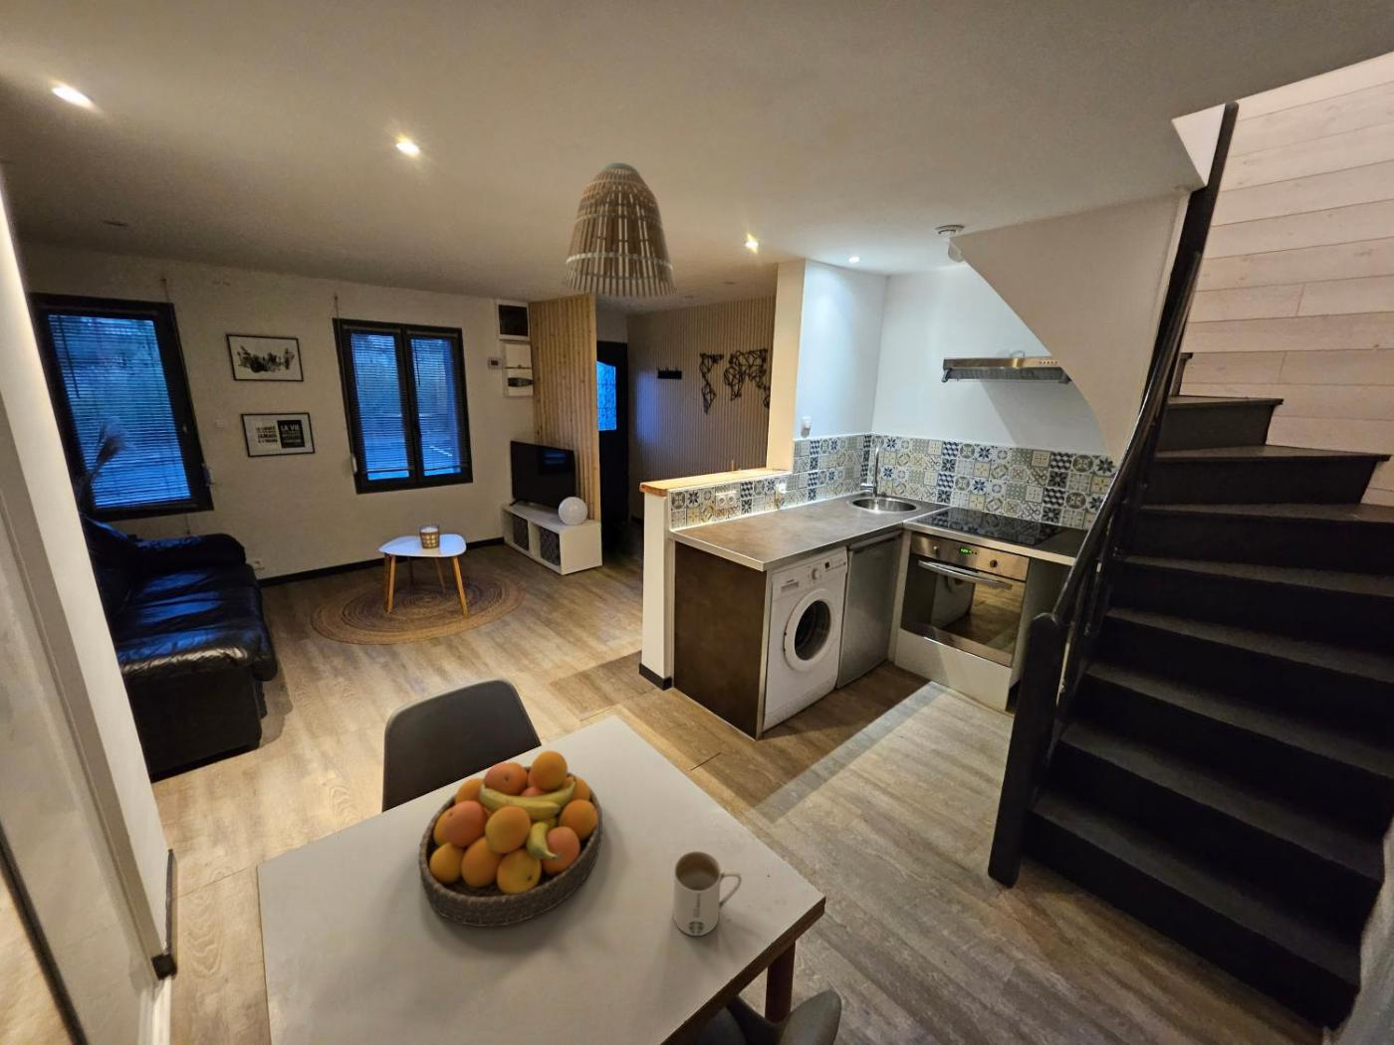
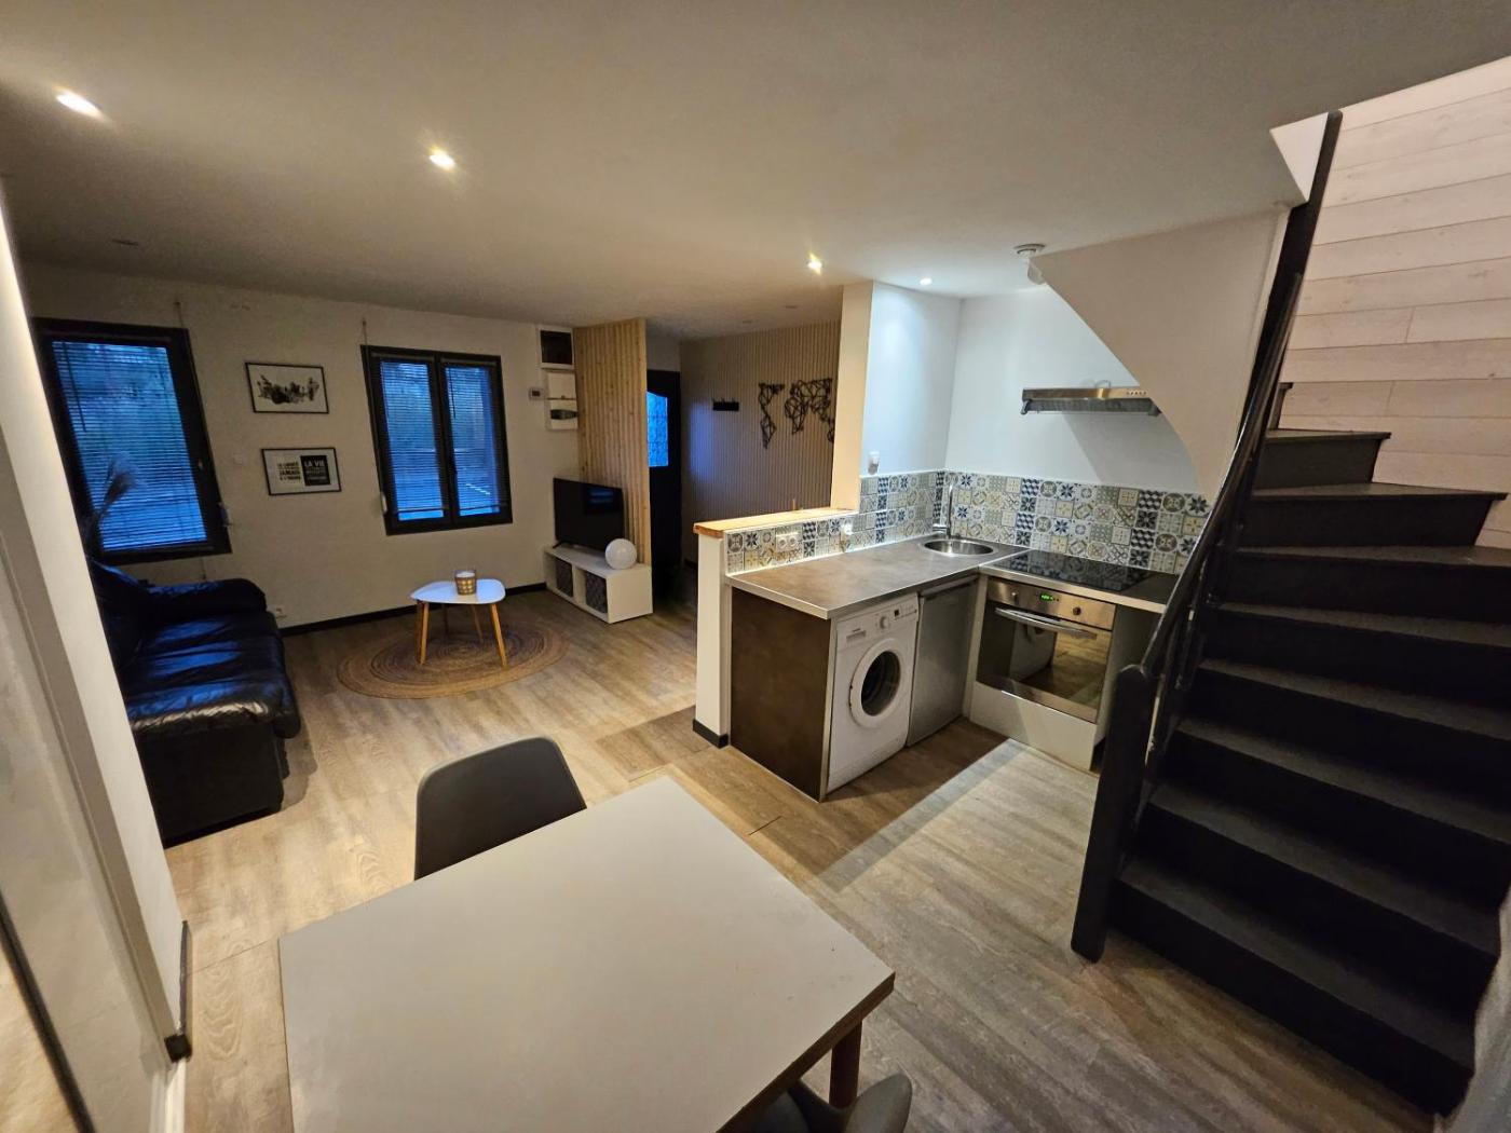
- mug [672,850,743,936]
- lamp shade [561,161,678,299]
- fruit bowl [417,750,604,928]
